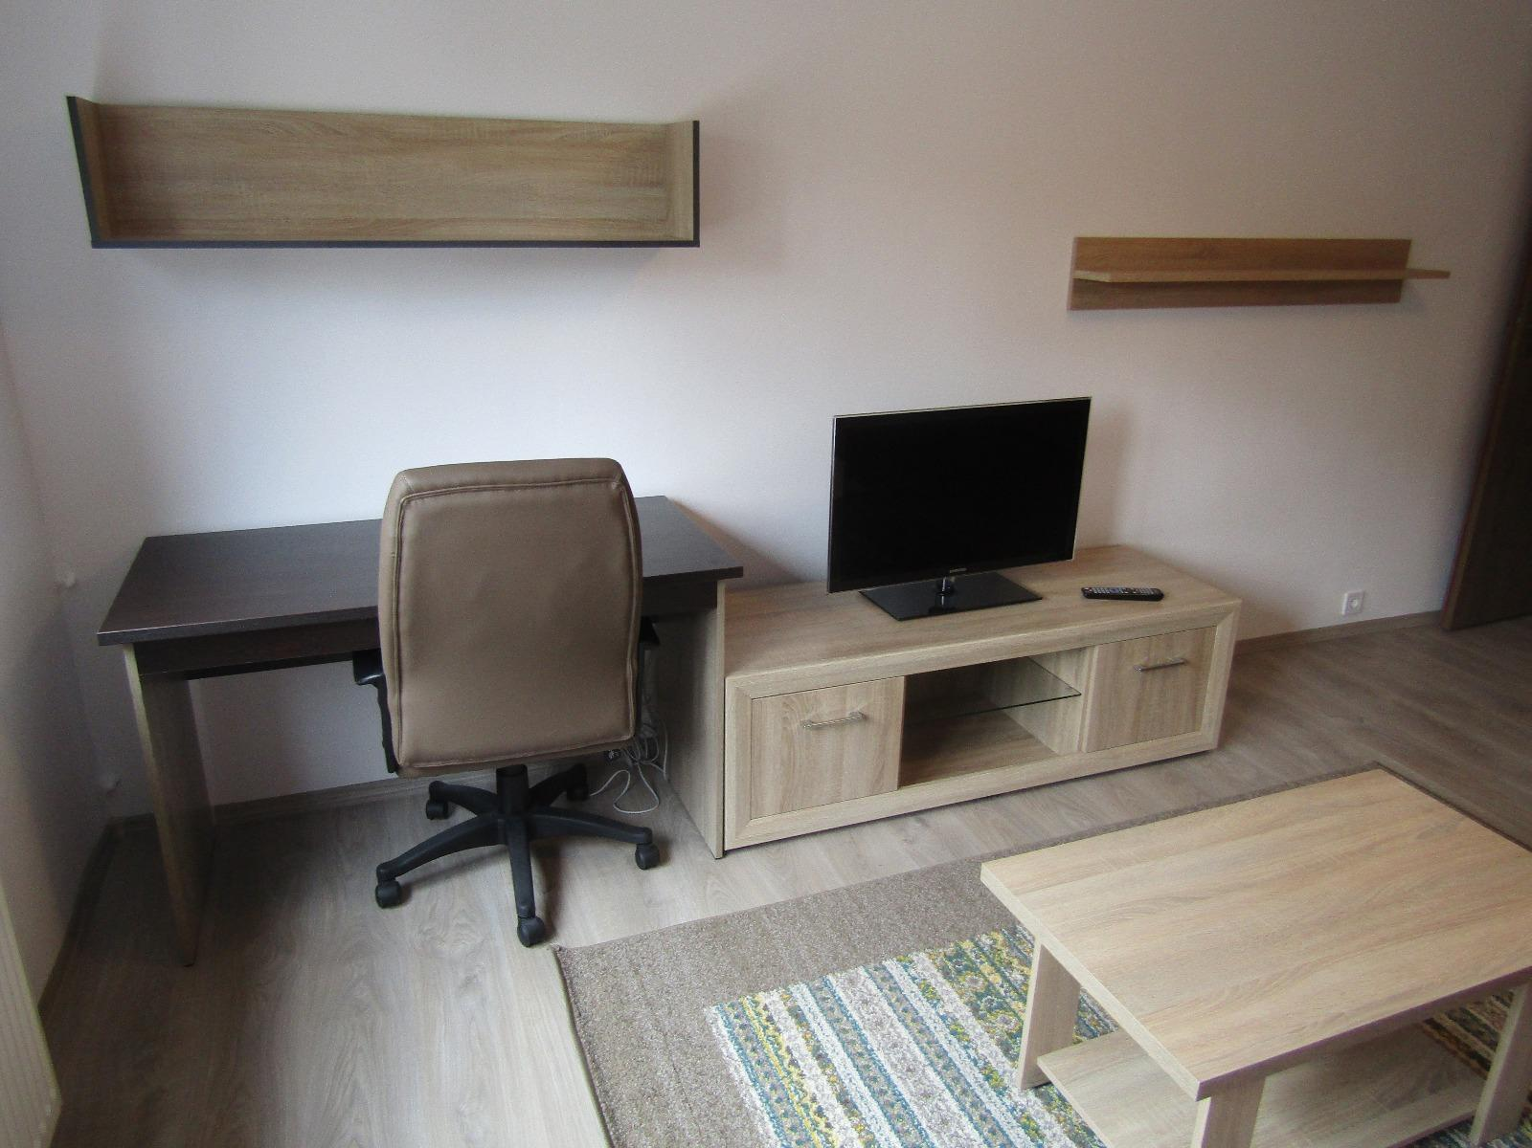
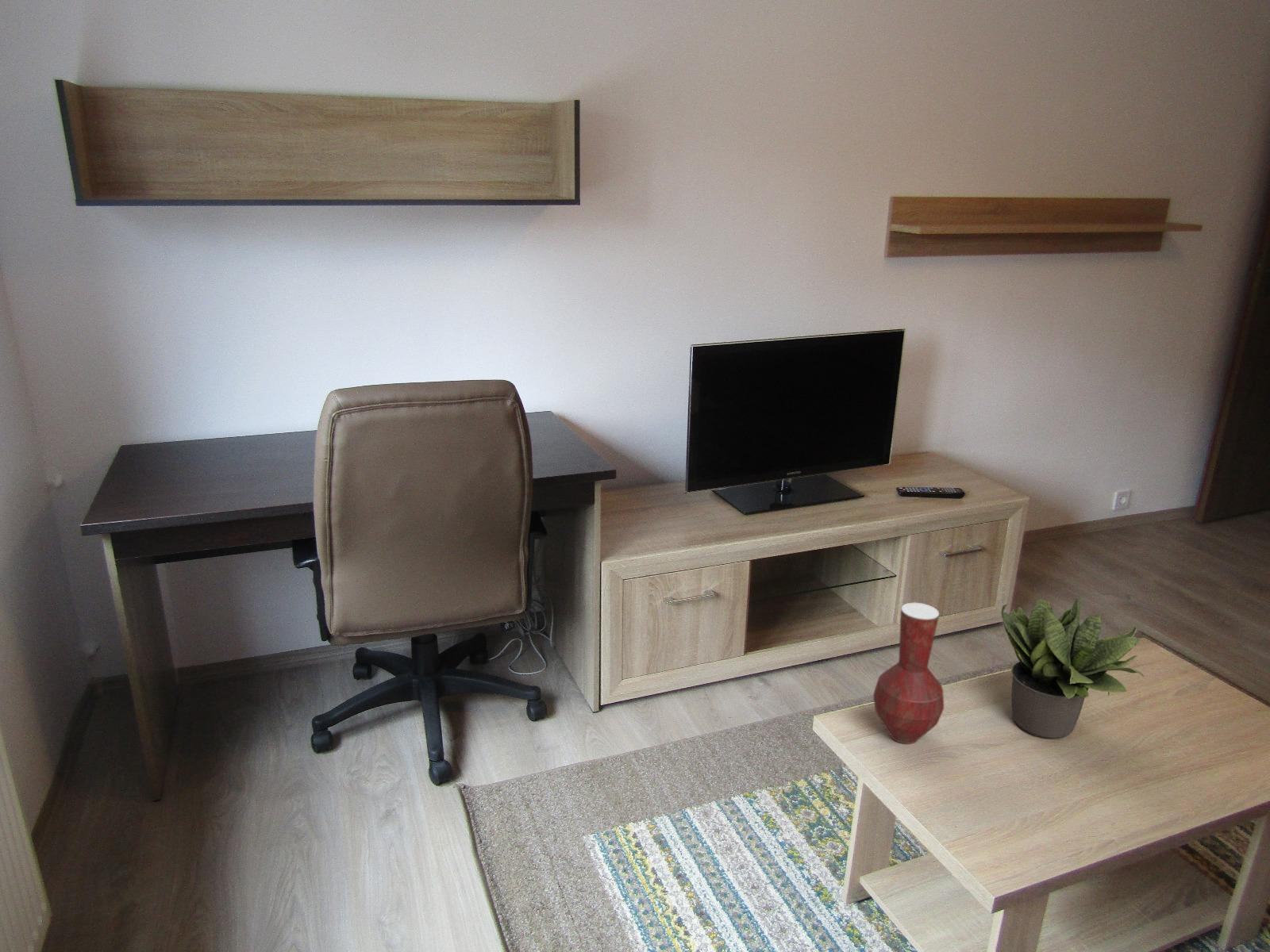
+ vase [872,601,945,745]
+ potted plant [1000,596,1146,739]
